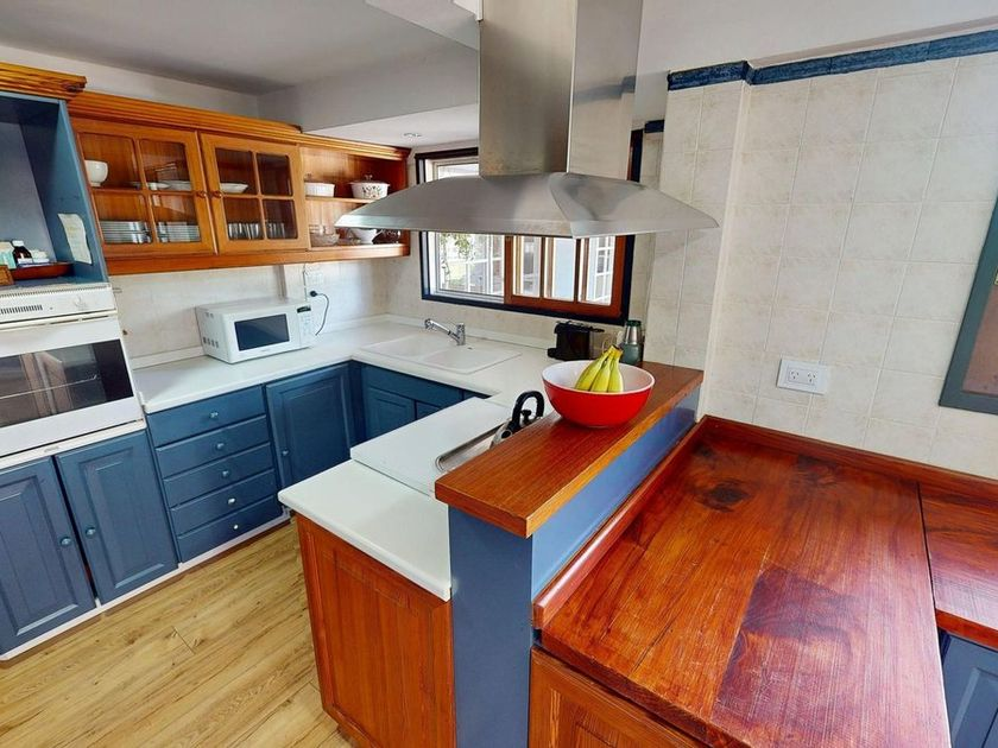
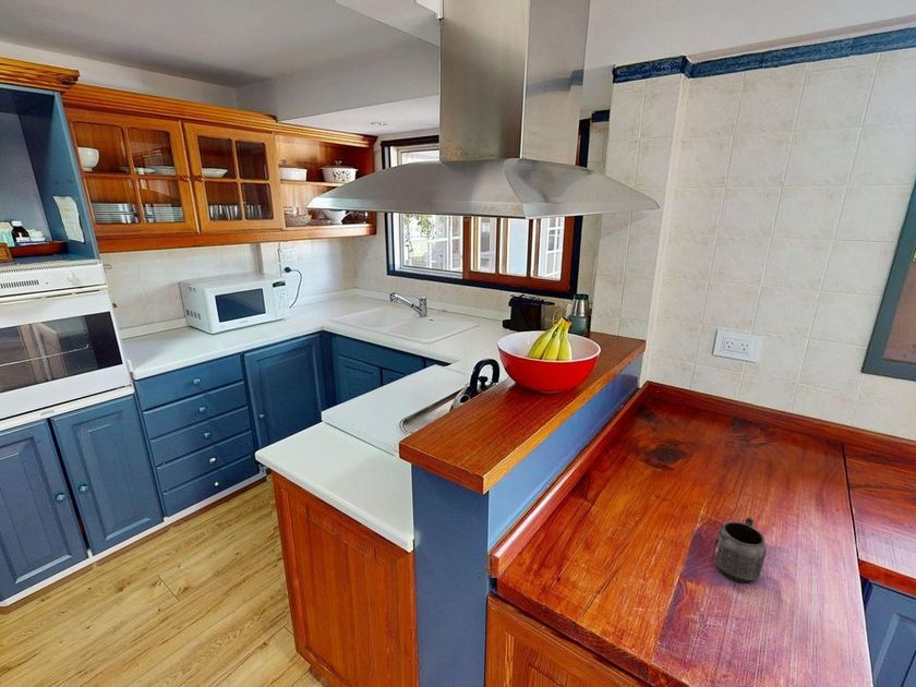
+ mug [713,515,768,583]
